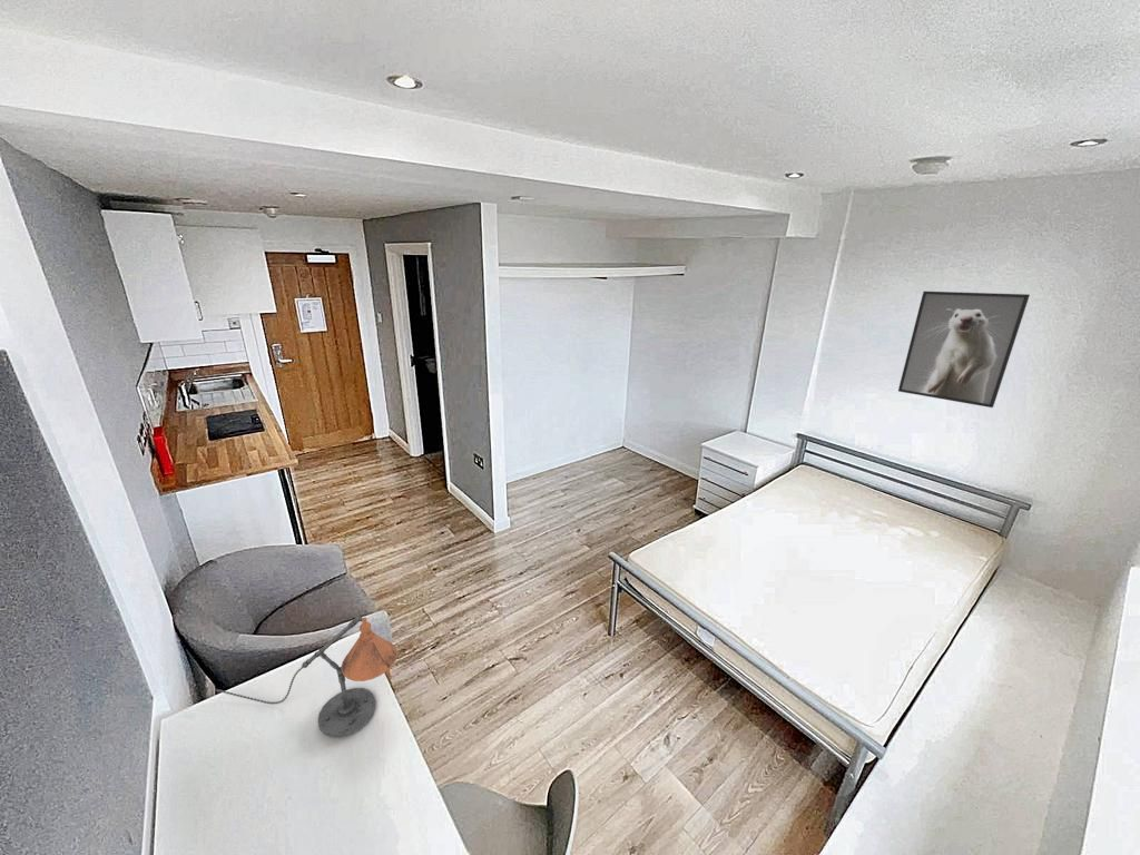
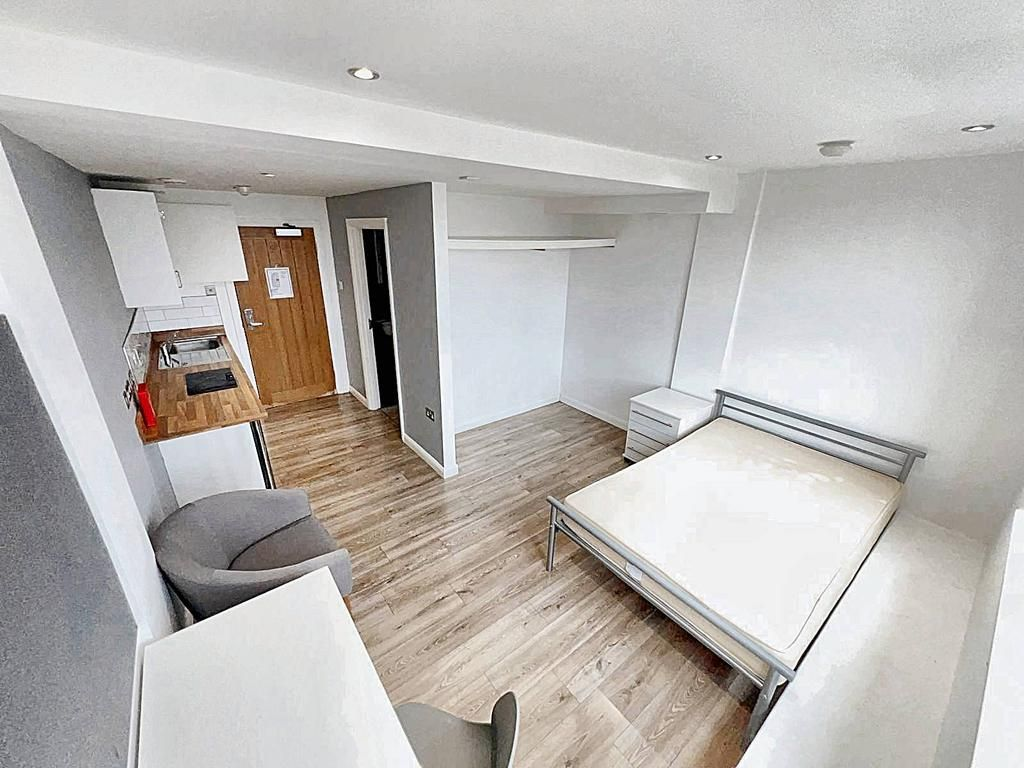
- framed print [897,291,1031,409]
- desk lamp [216,613,399,738]
